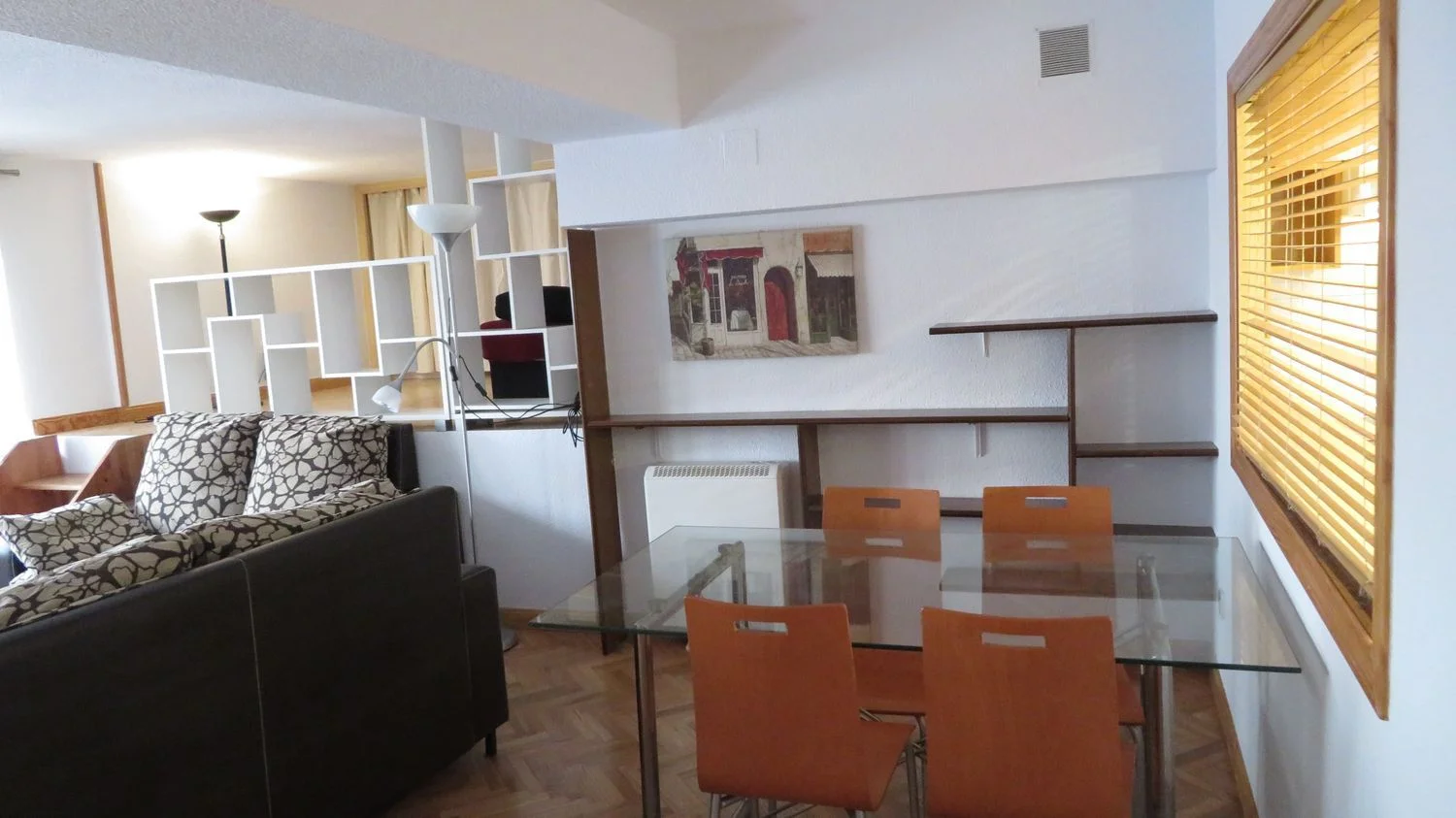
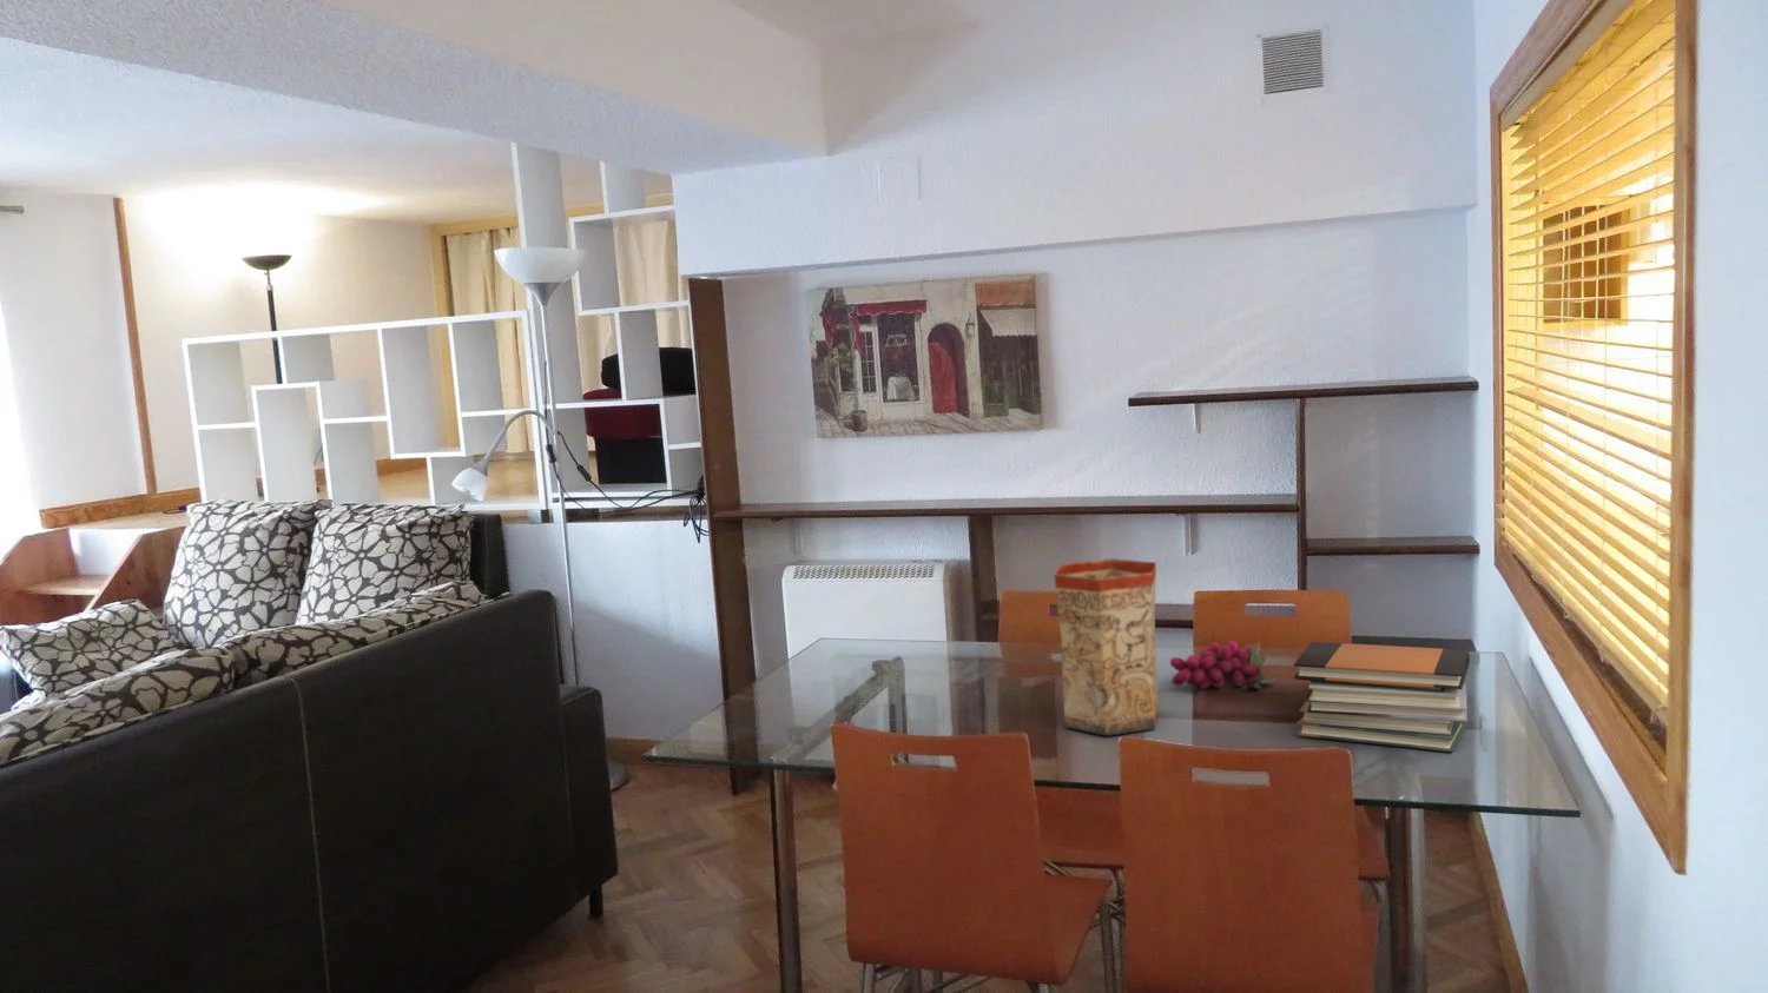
+ book stack [1293,641,1470,753]
+ grapes [1169,640,1276,692]
+ vase [1053,557,1160,737]
